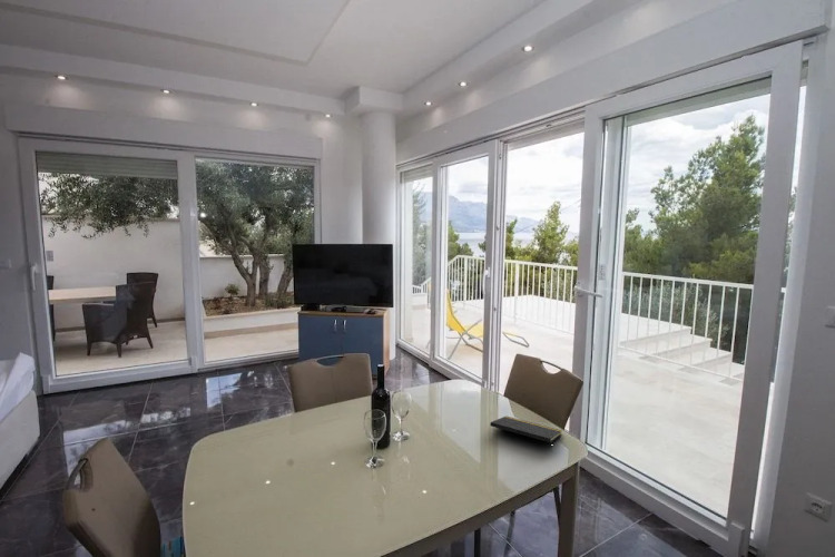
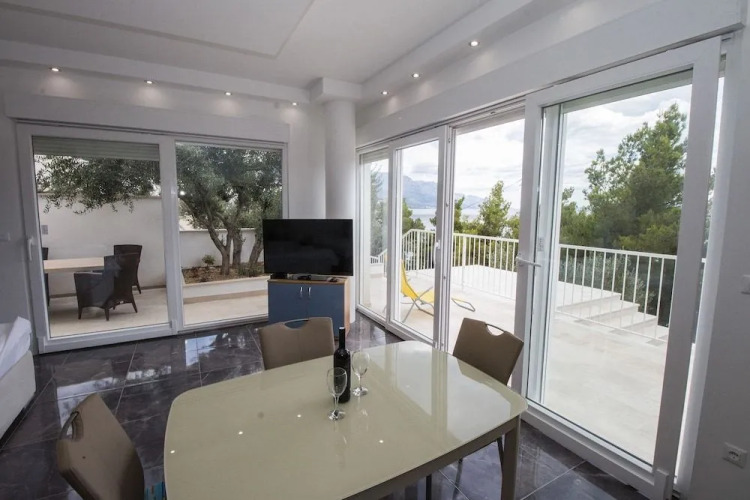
- notepad [489,416,563,451]
